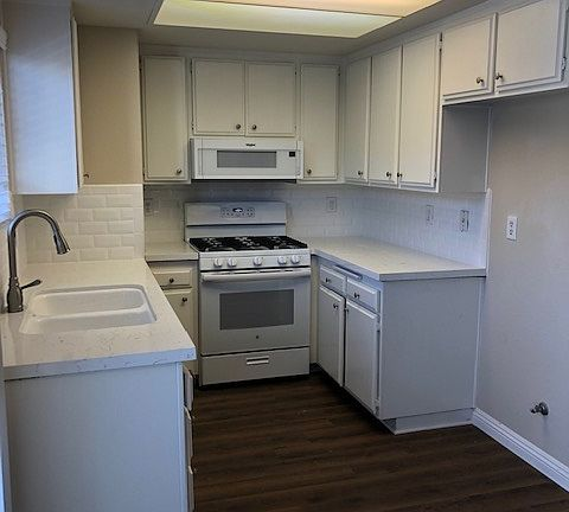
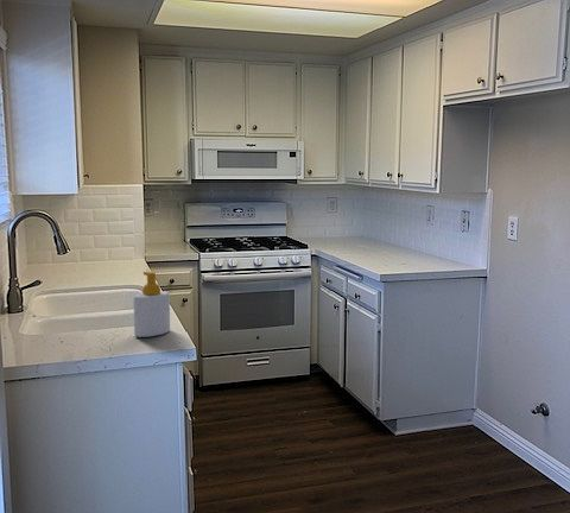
+ soap bottle [133,271,171,338]
